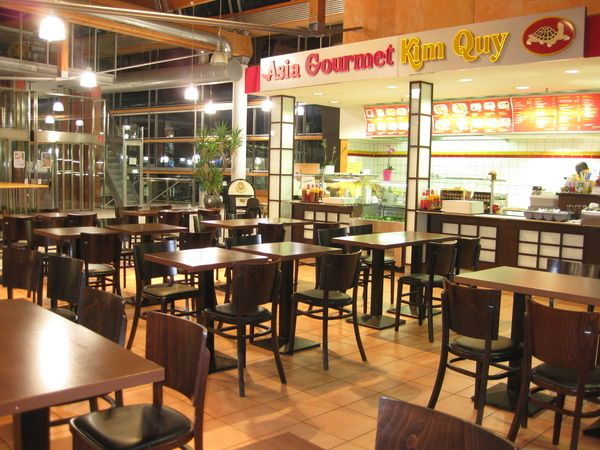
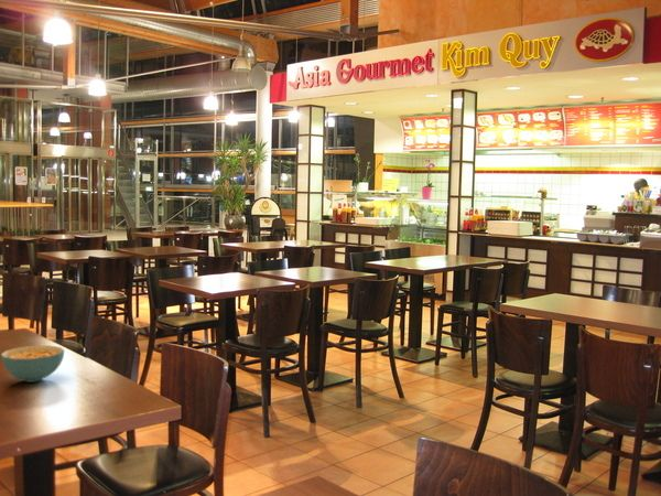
+ cereal bowl [0,345,65,384]
